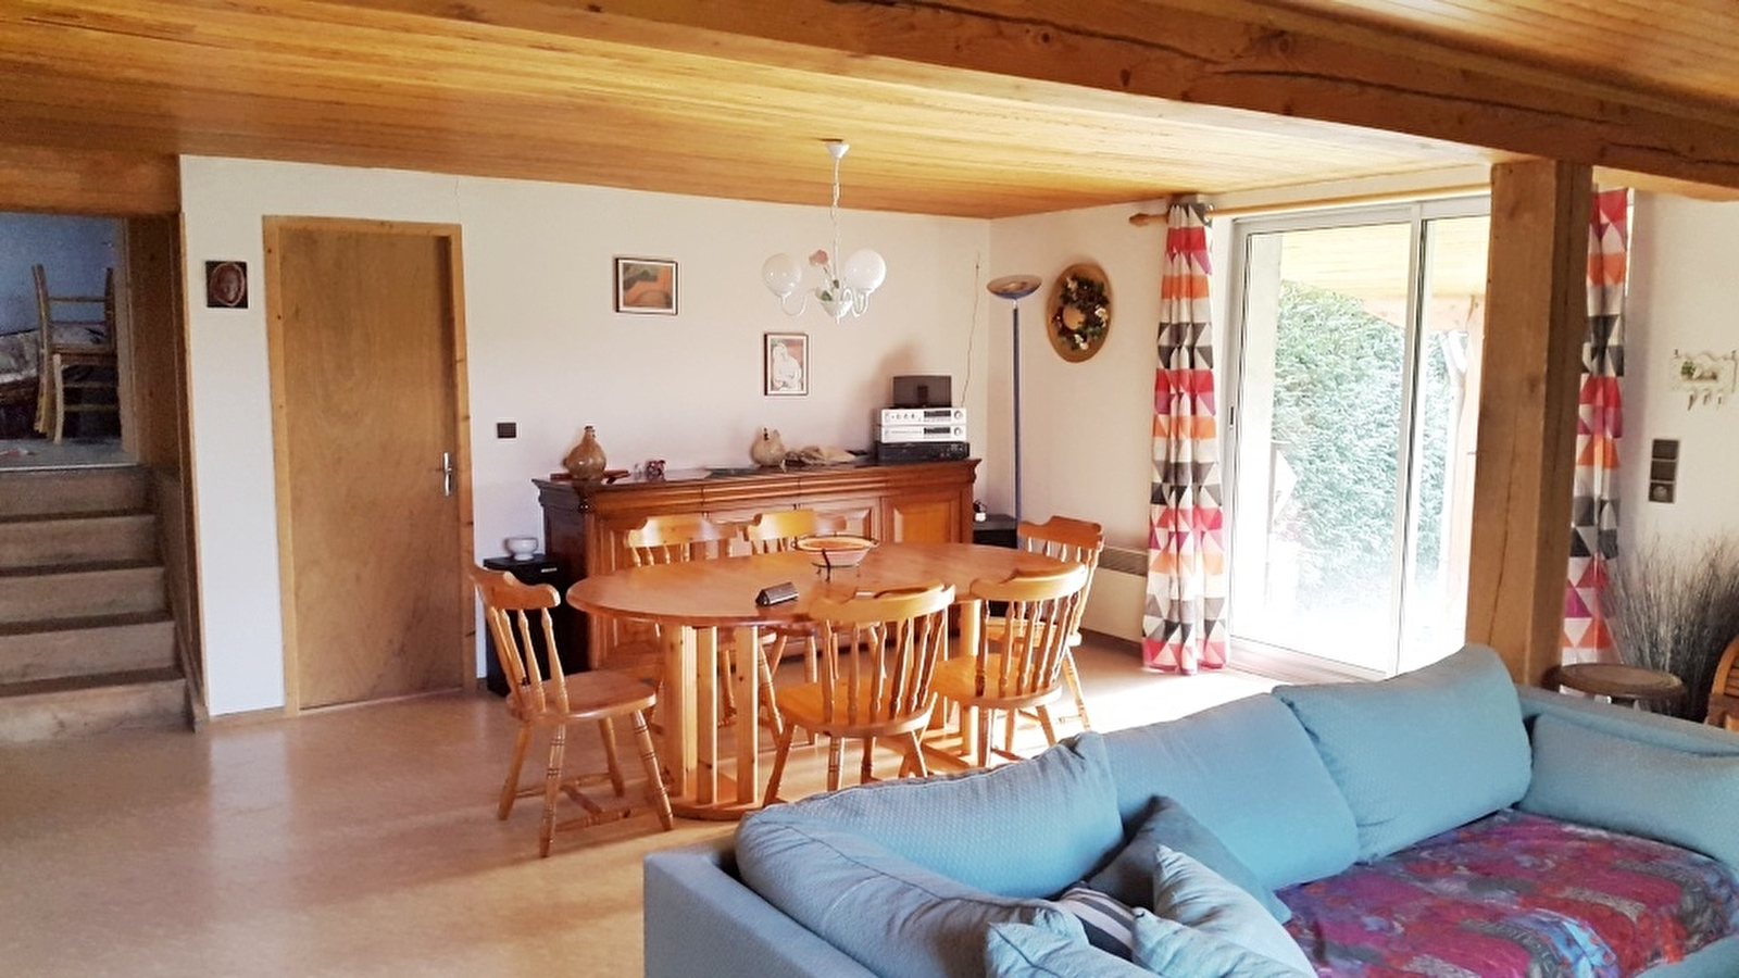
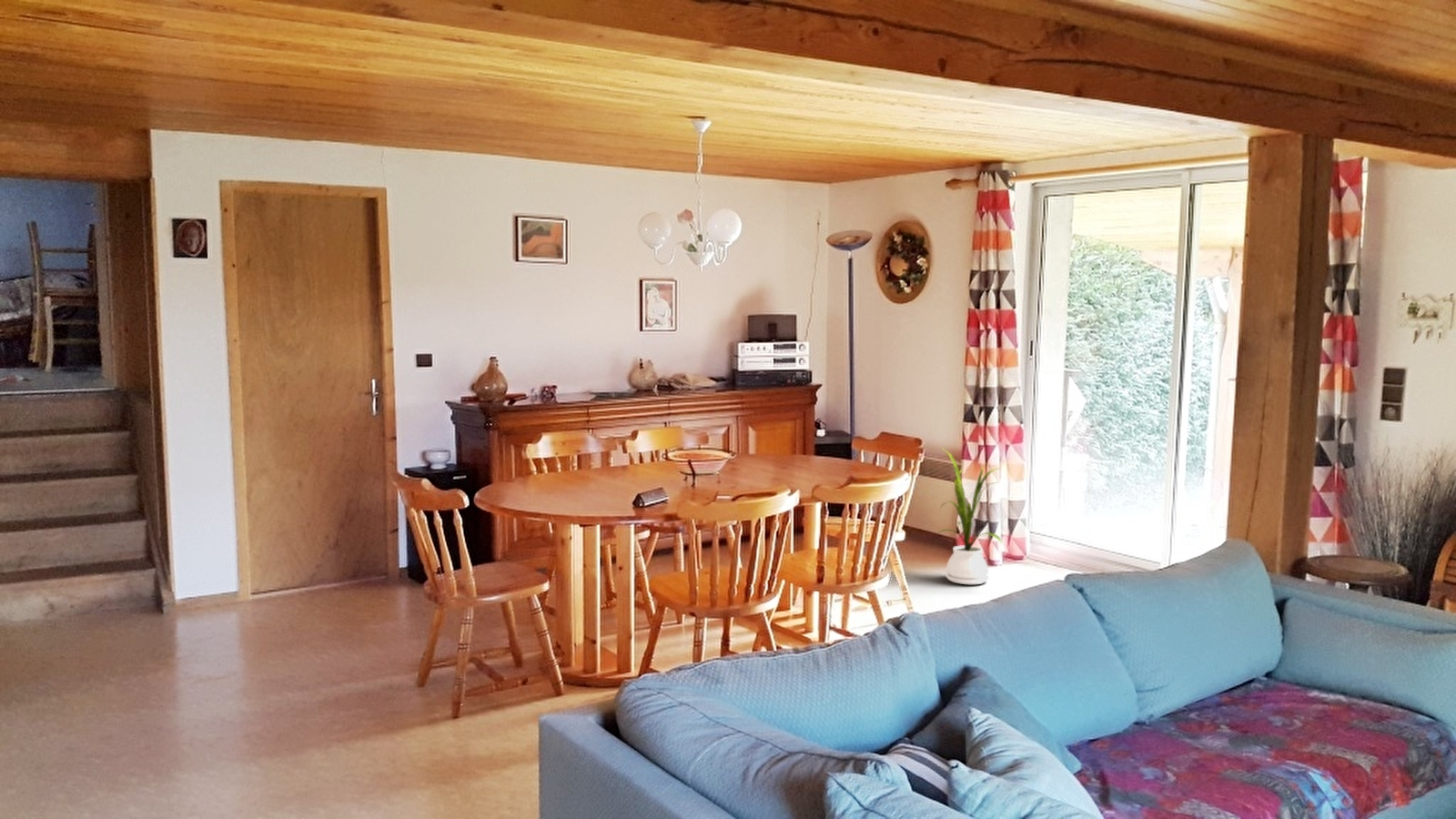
+ house plant [936,446,1002,585]
